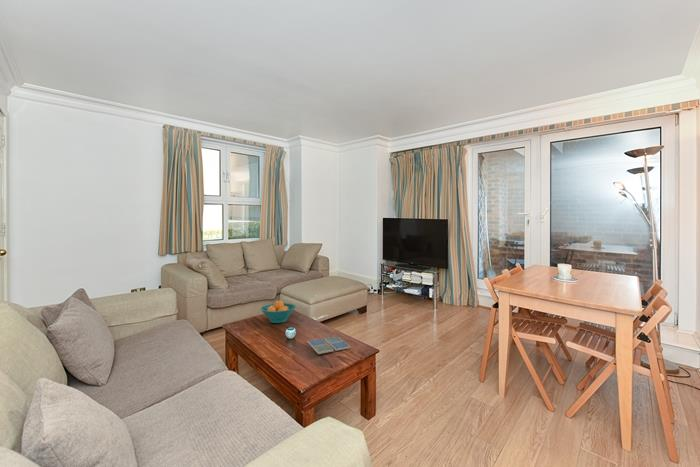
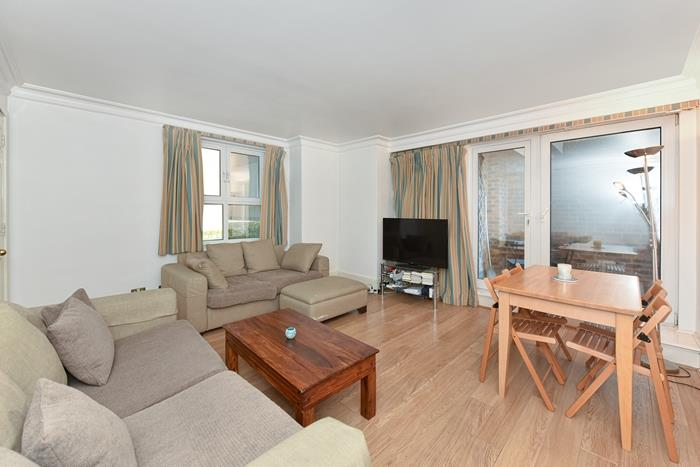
- fruit bowl [259,300,297,324]
- drink coaster [307,336,351,355]
